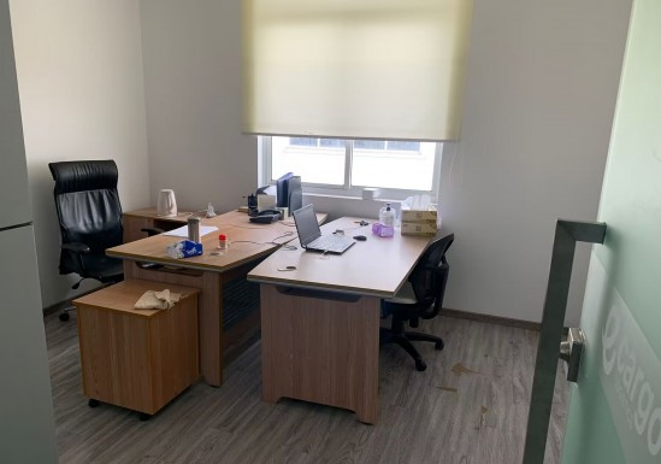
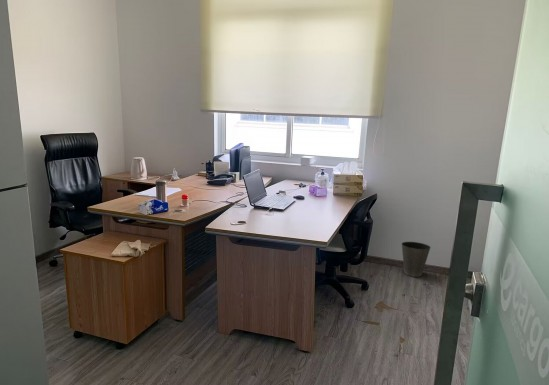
+ waste basket [401,241,432,278]
